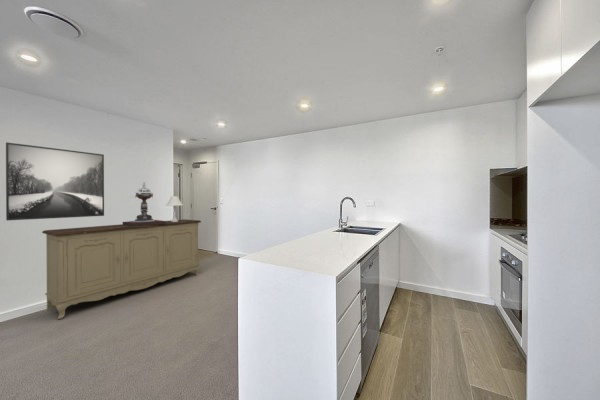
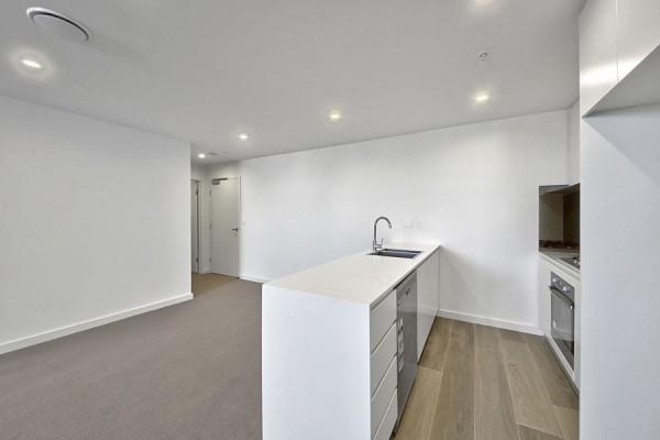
- decorative urn [122,181,166,226]
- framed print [5,141,105,221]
- table lamp [165,195,184,222]
- sideboard [41,218,202,320]
